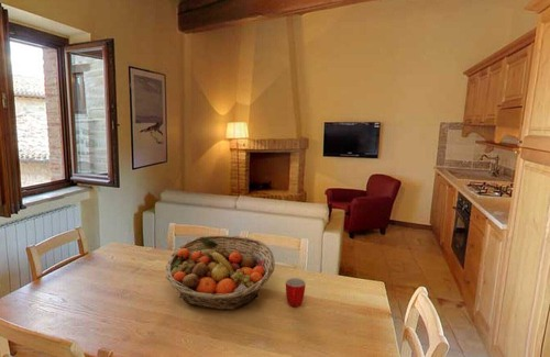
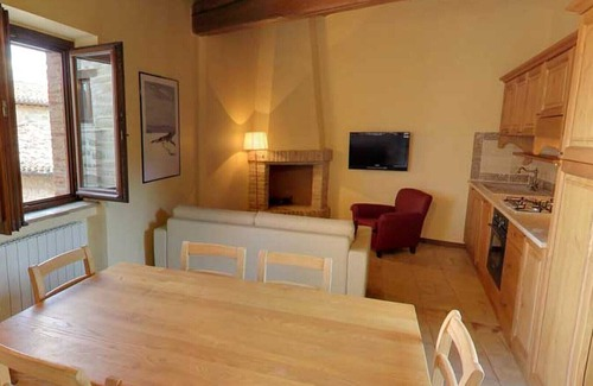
- fruit basket [165,234,276,311]
- mug [285,277,307,308]
